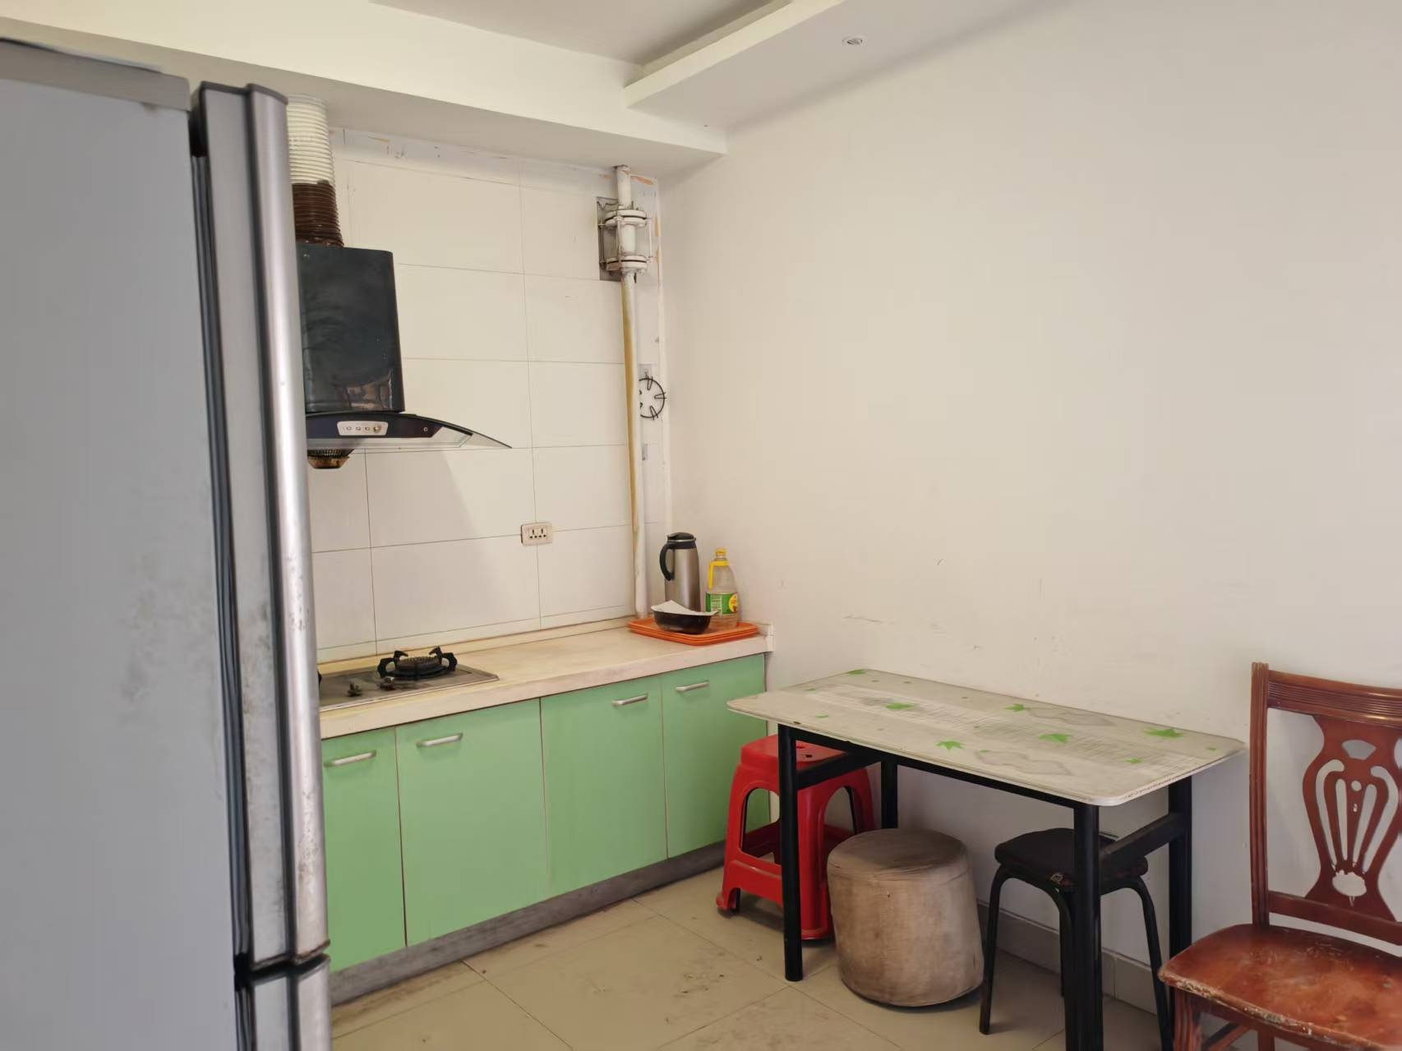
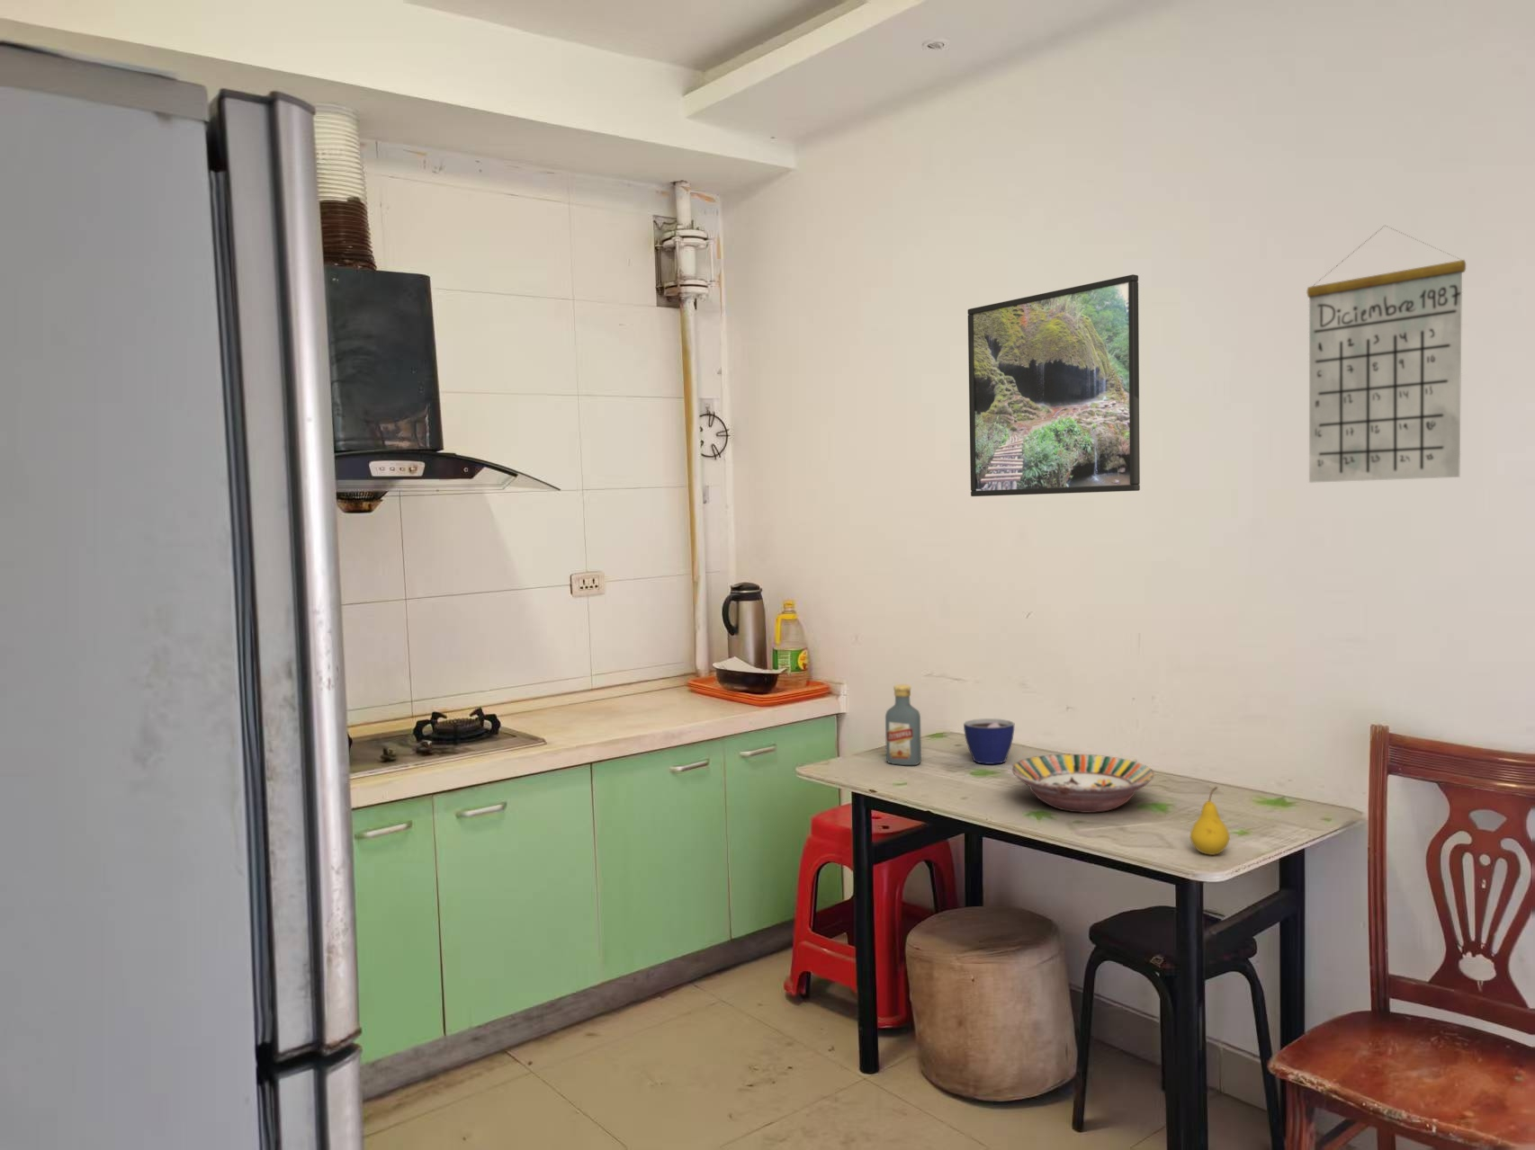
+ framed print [967,273,1141,498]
+ serving bowl [1010,754,1155,814]
+ vodka [885,684,922,766]
+ cup [963,718,1015,765]
+ calendar [1305,225,1466,483]
+ fruit [1189,786,1230,856]
